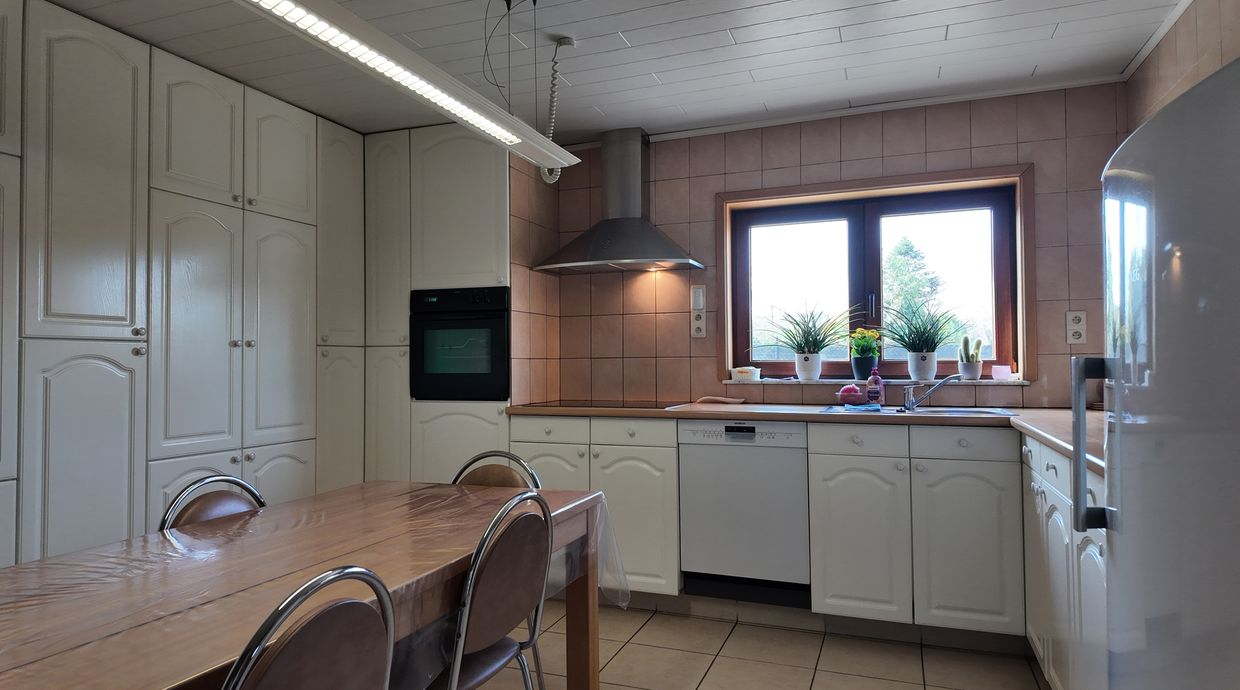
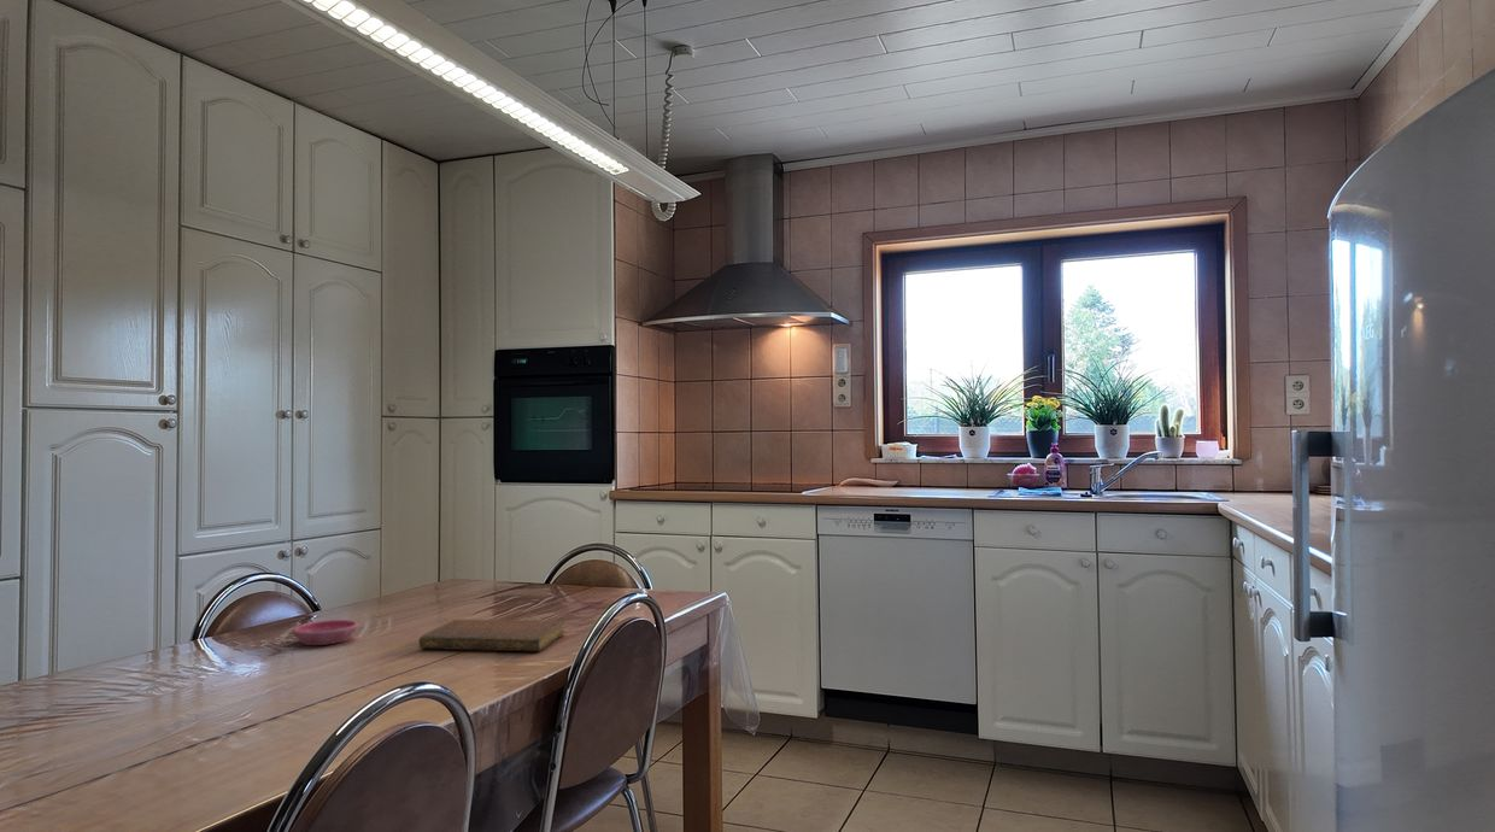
+ saucer [292,619,359,646]
+ notebook [418,619,565,652]
